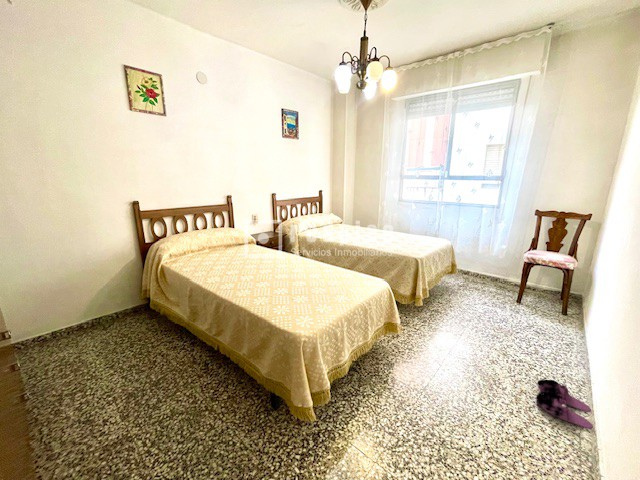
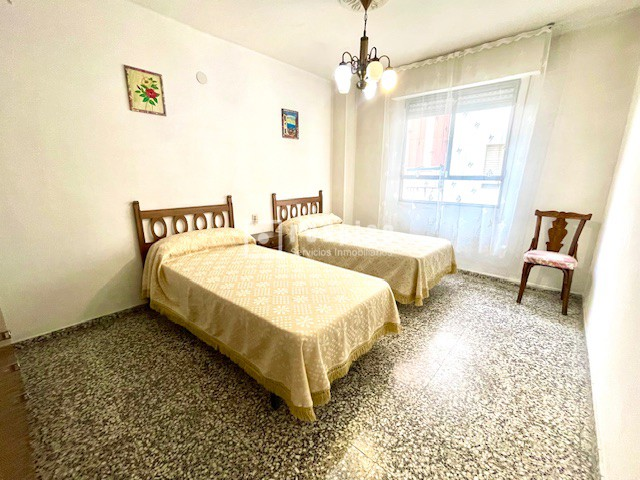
- slippers [535,379,594,430]
